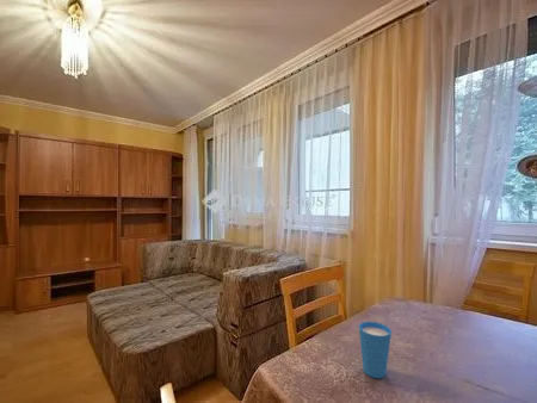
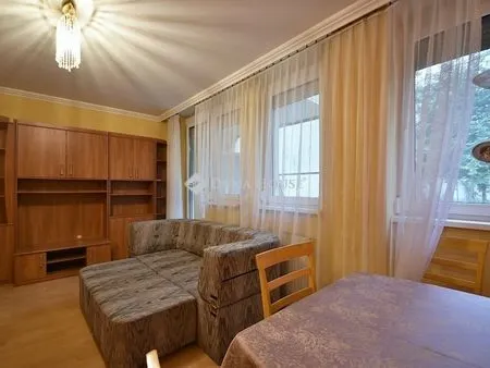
- cup [358,321,393,379]
